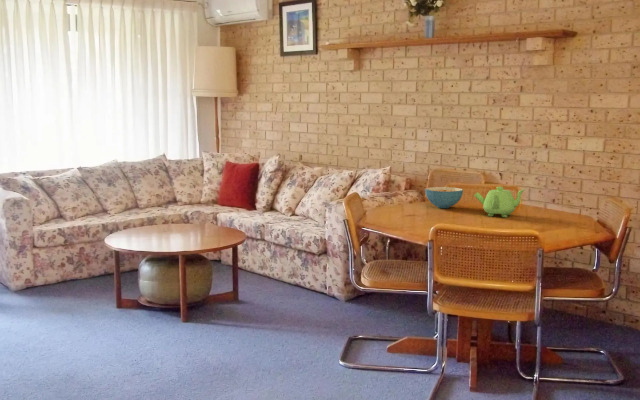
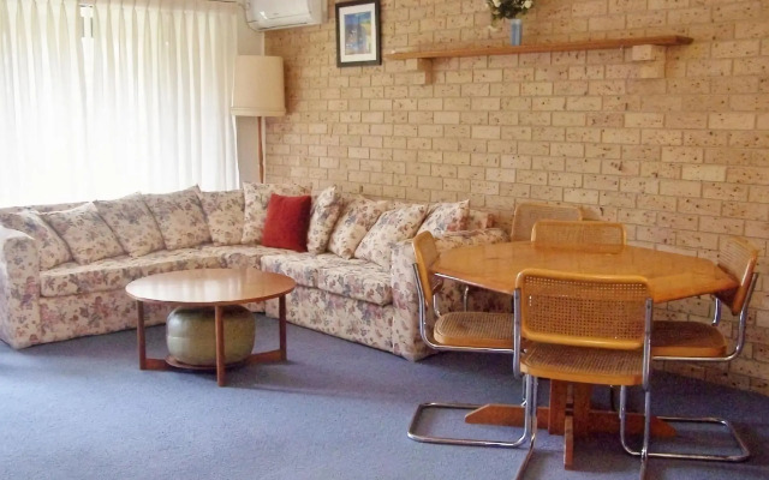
- cereal bowl [424,186,464,209]
- teapot [473,186,526,218]
